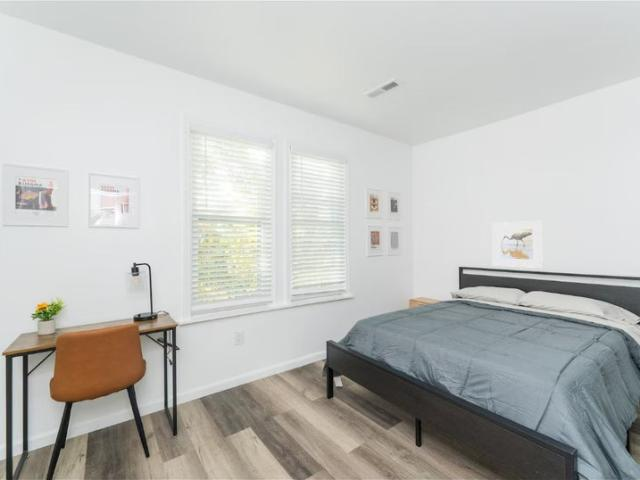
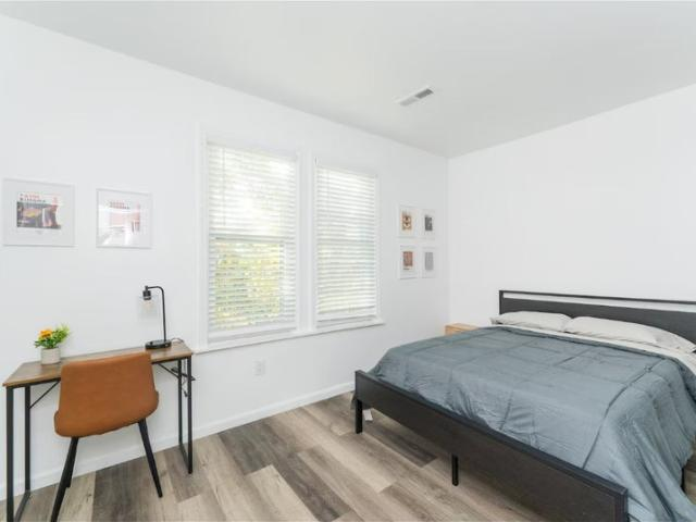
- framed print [491,220,544,269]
